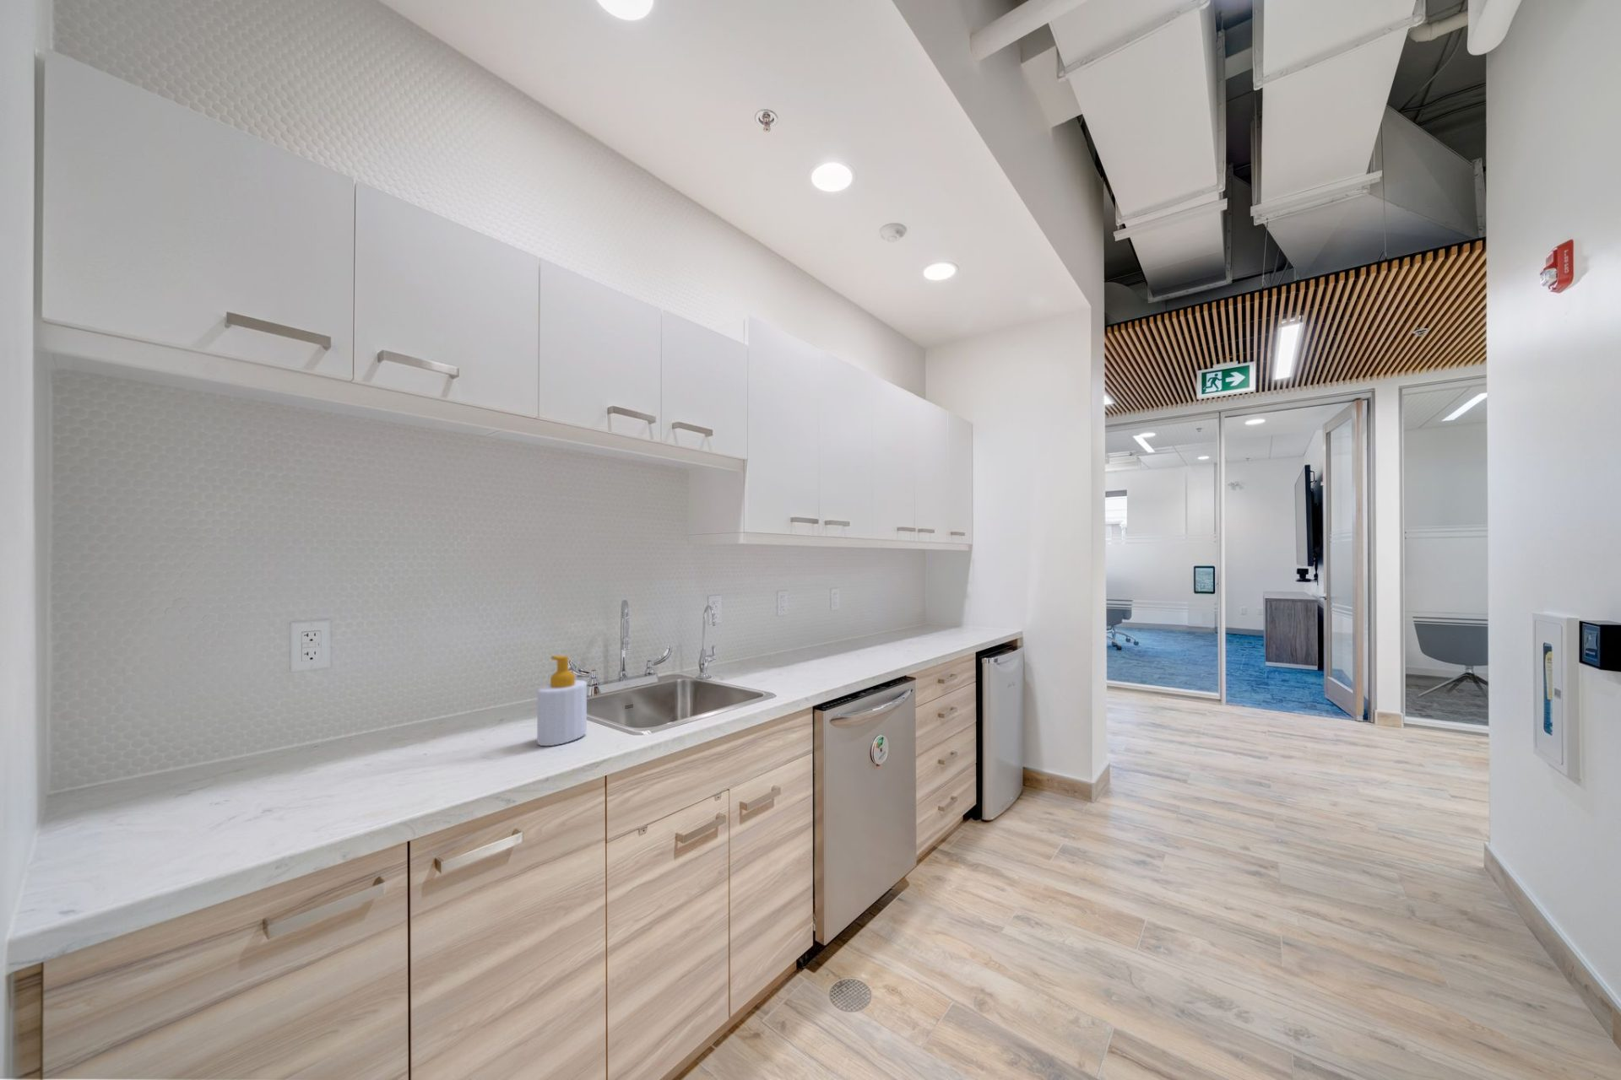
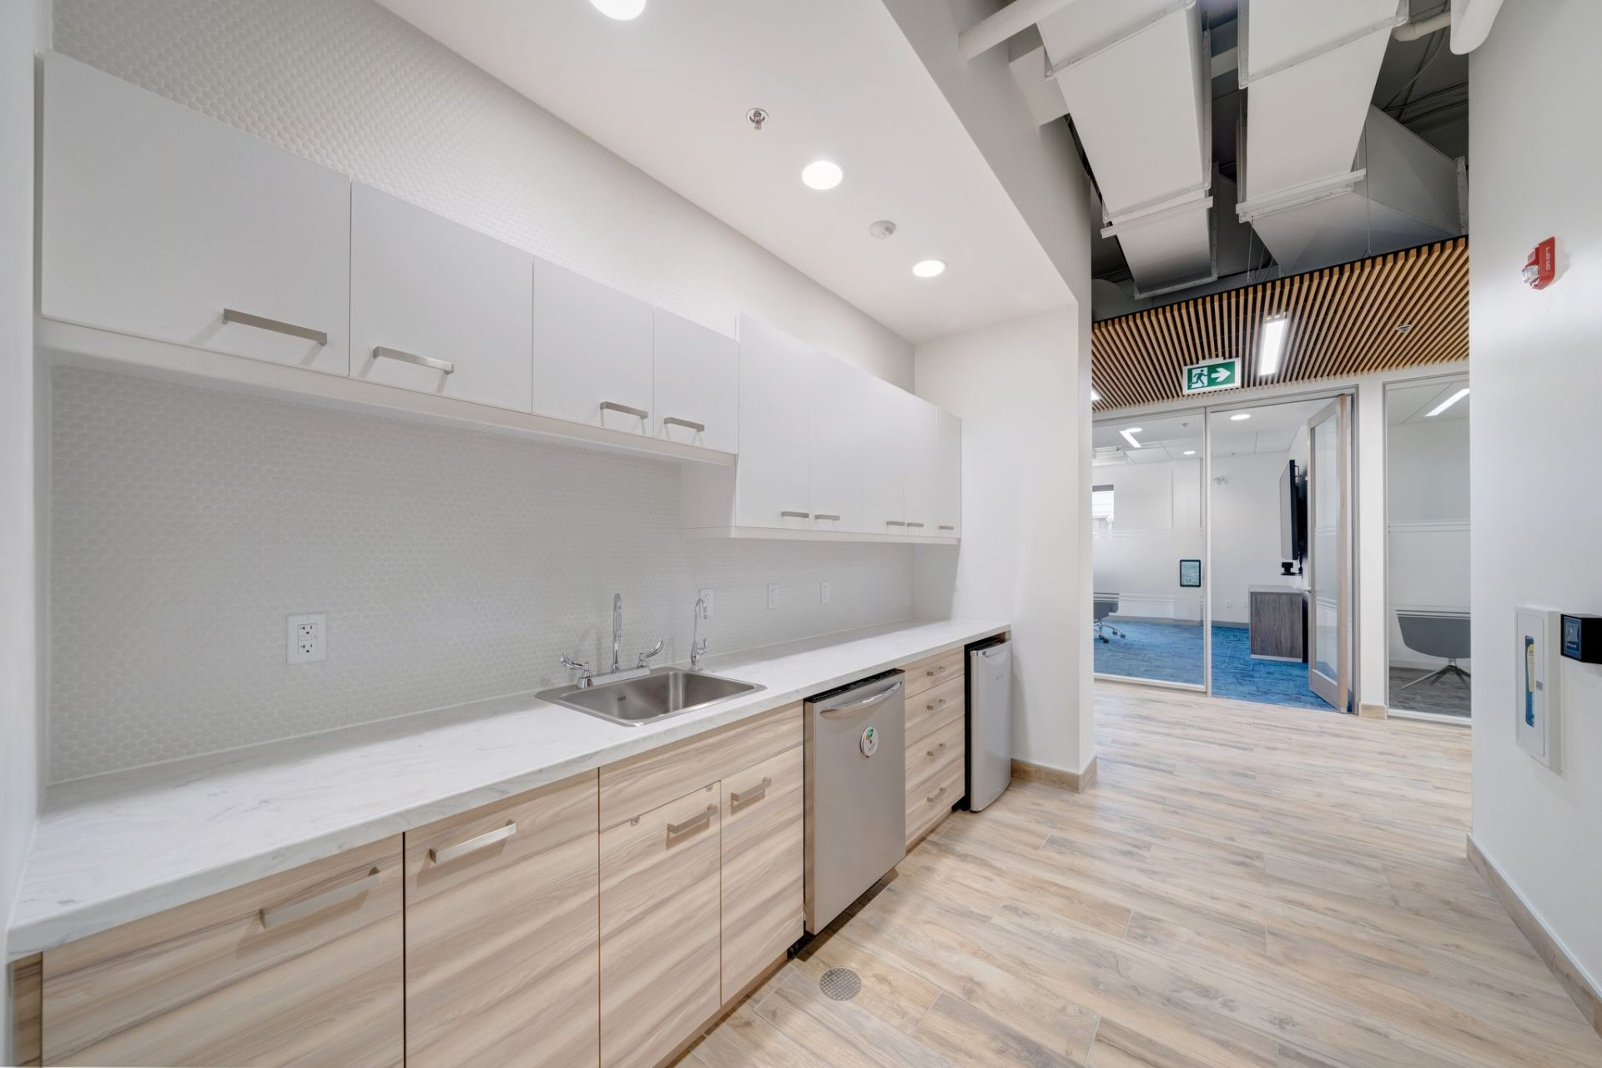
- soap bottle [536,655,587,746]
